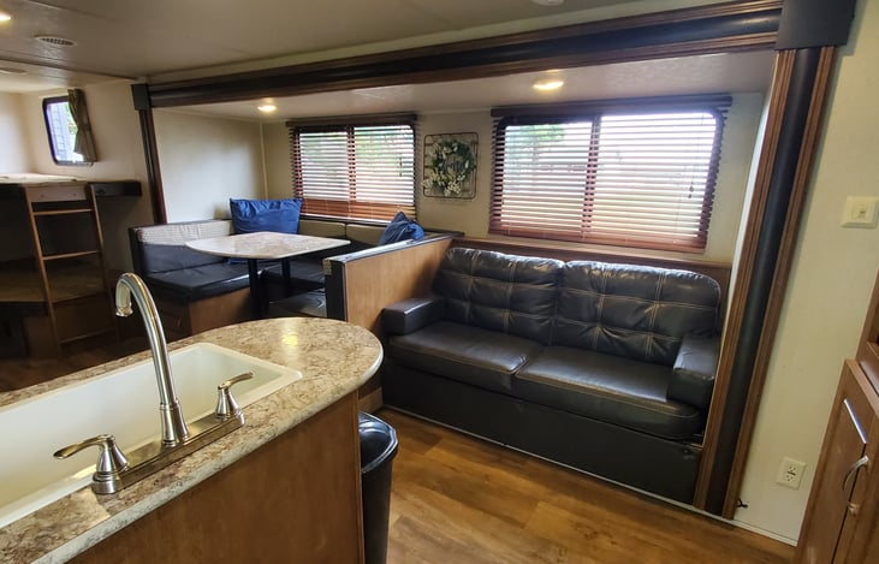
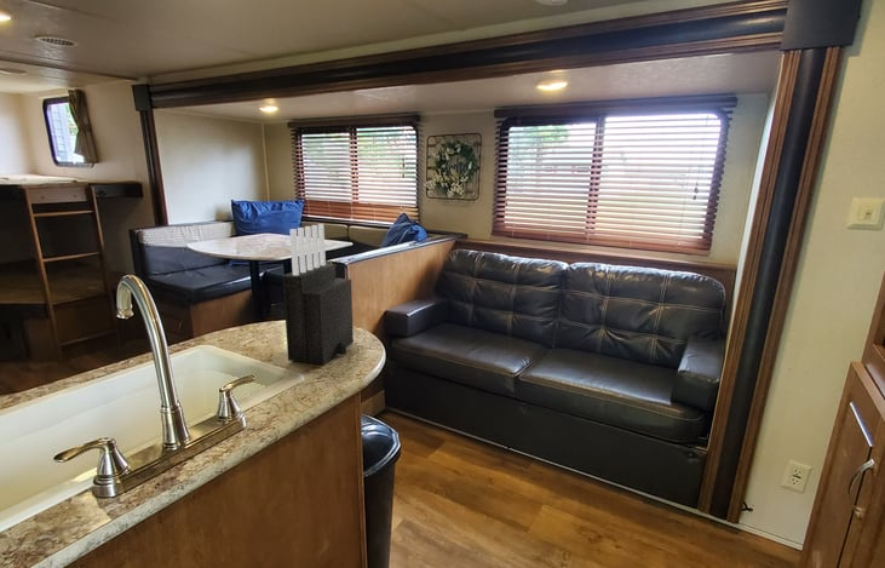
+ knife block [281,223,355,366]
